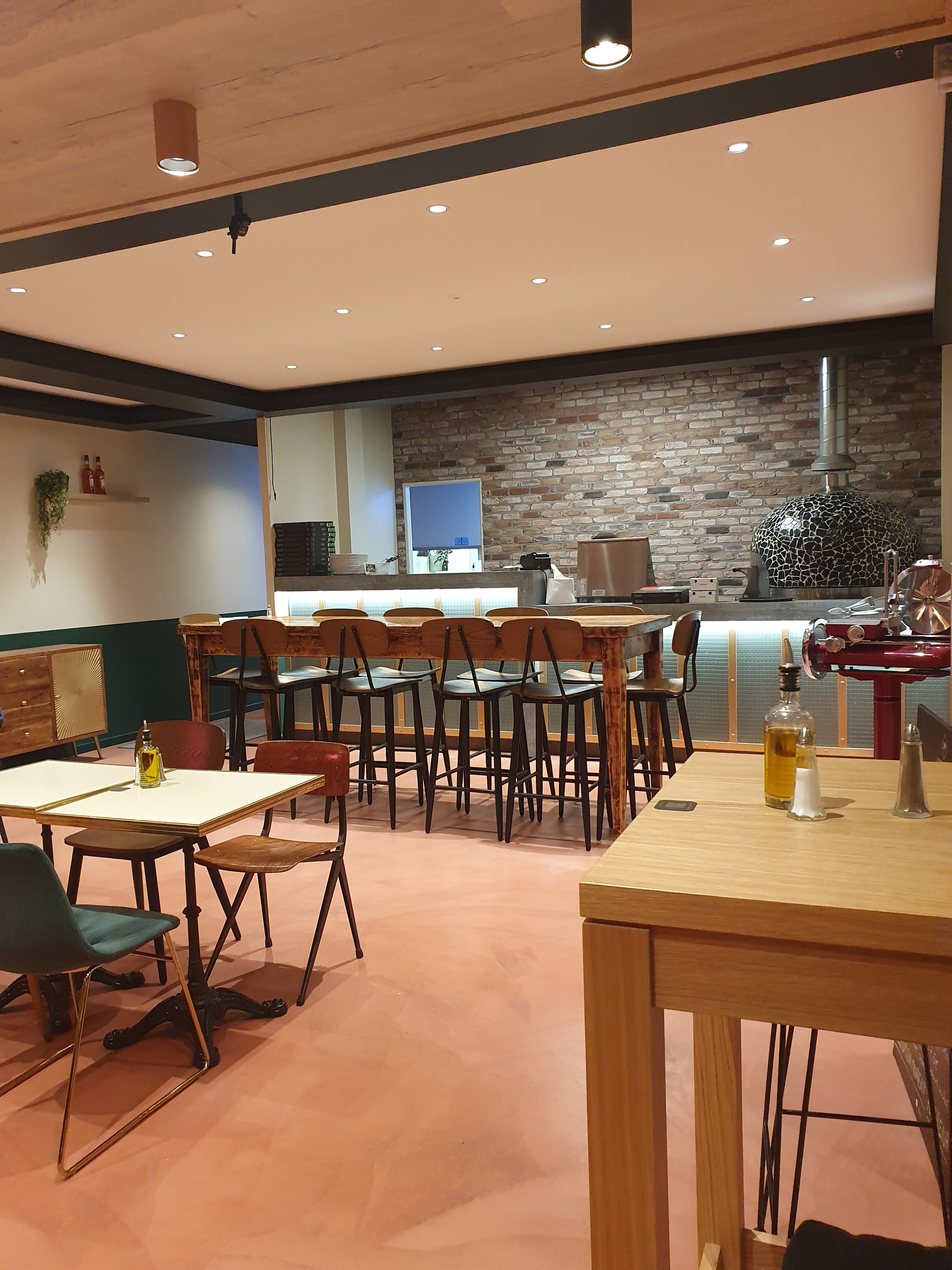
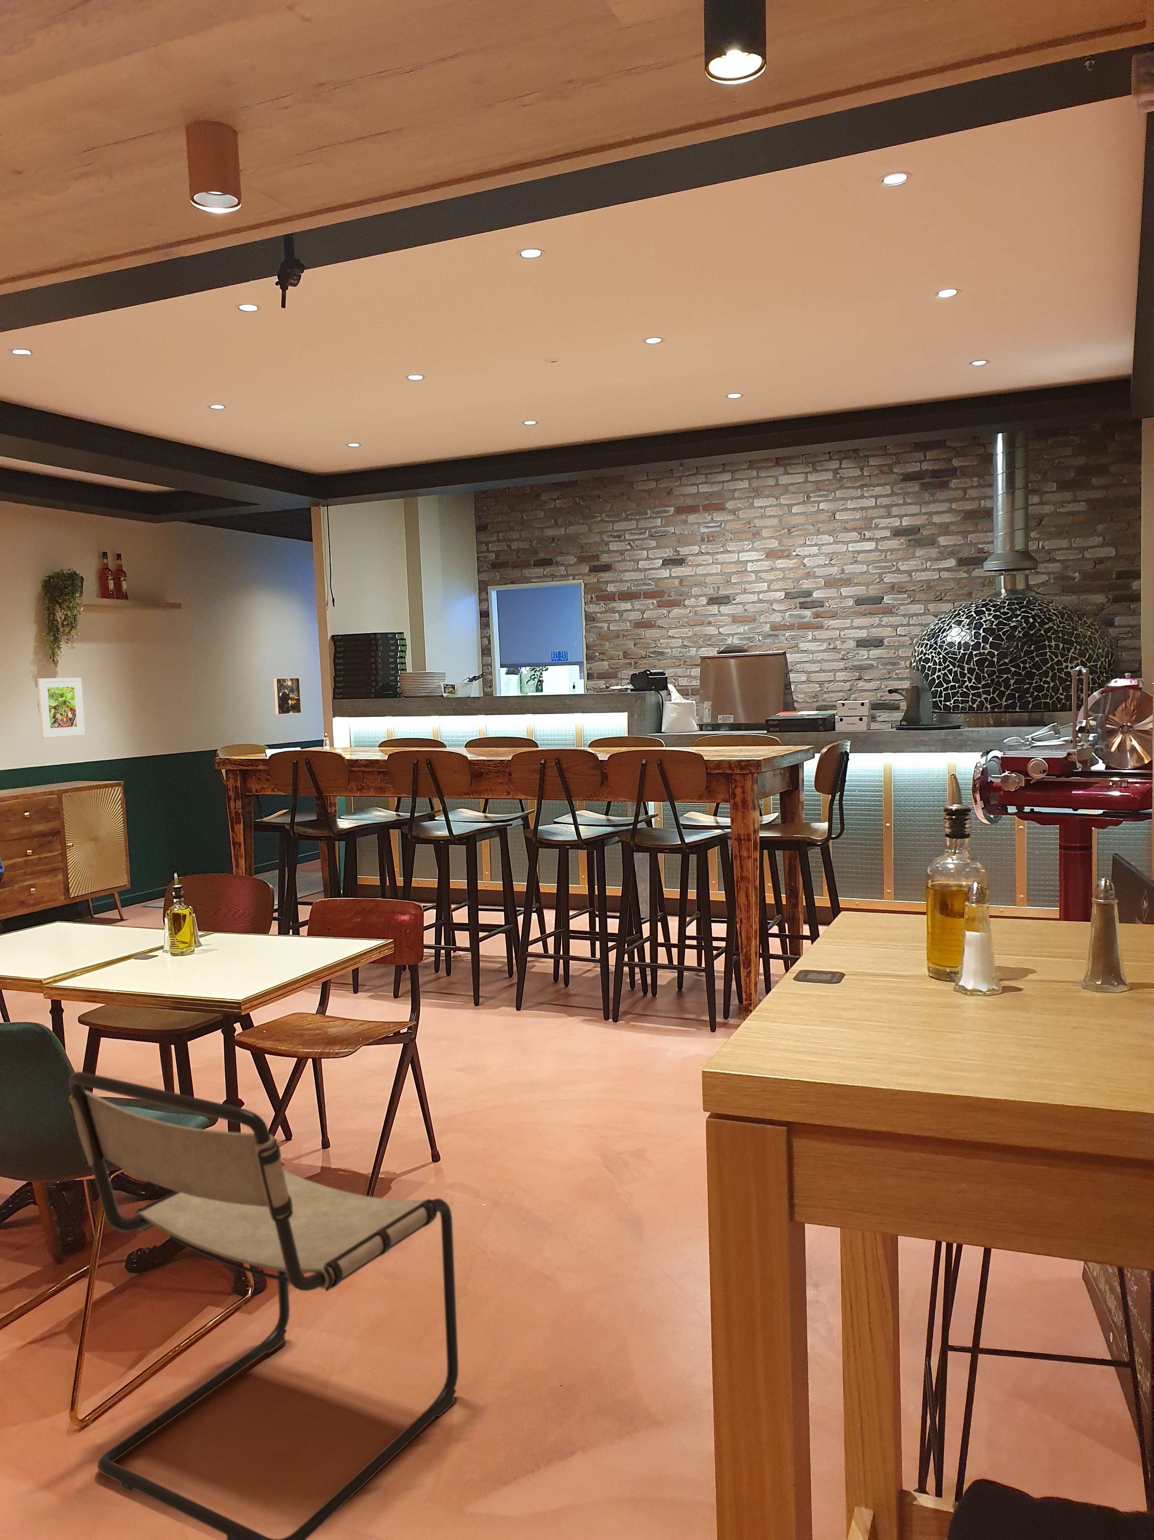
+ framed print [273,677,302,715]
+ chair [68,1072,458,1540]
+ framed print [38,677,86,738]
